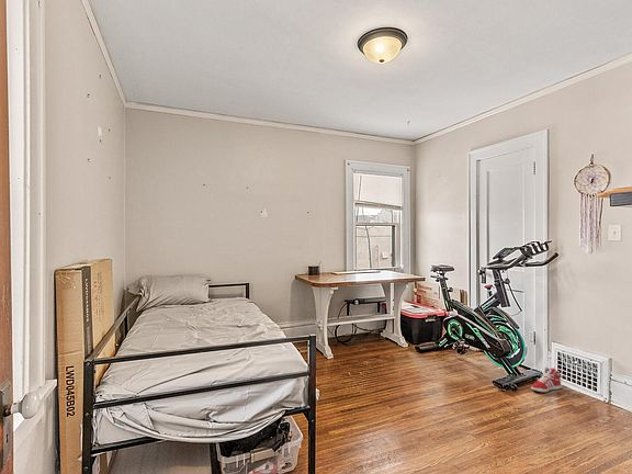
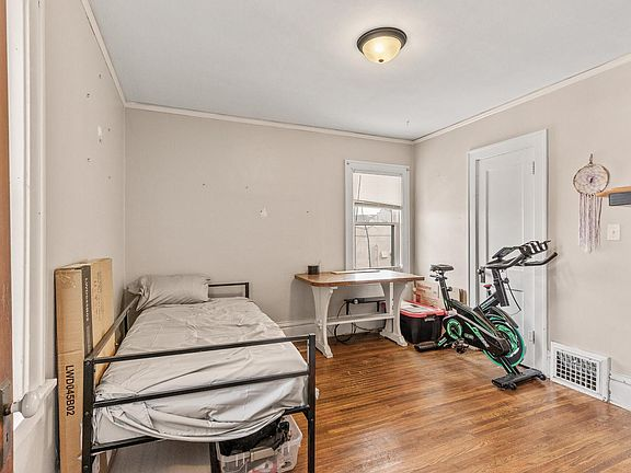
- sneaker [530,366,562,393]
